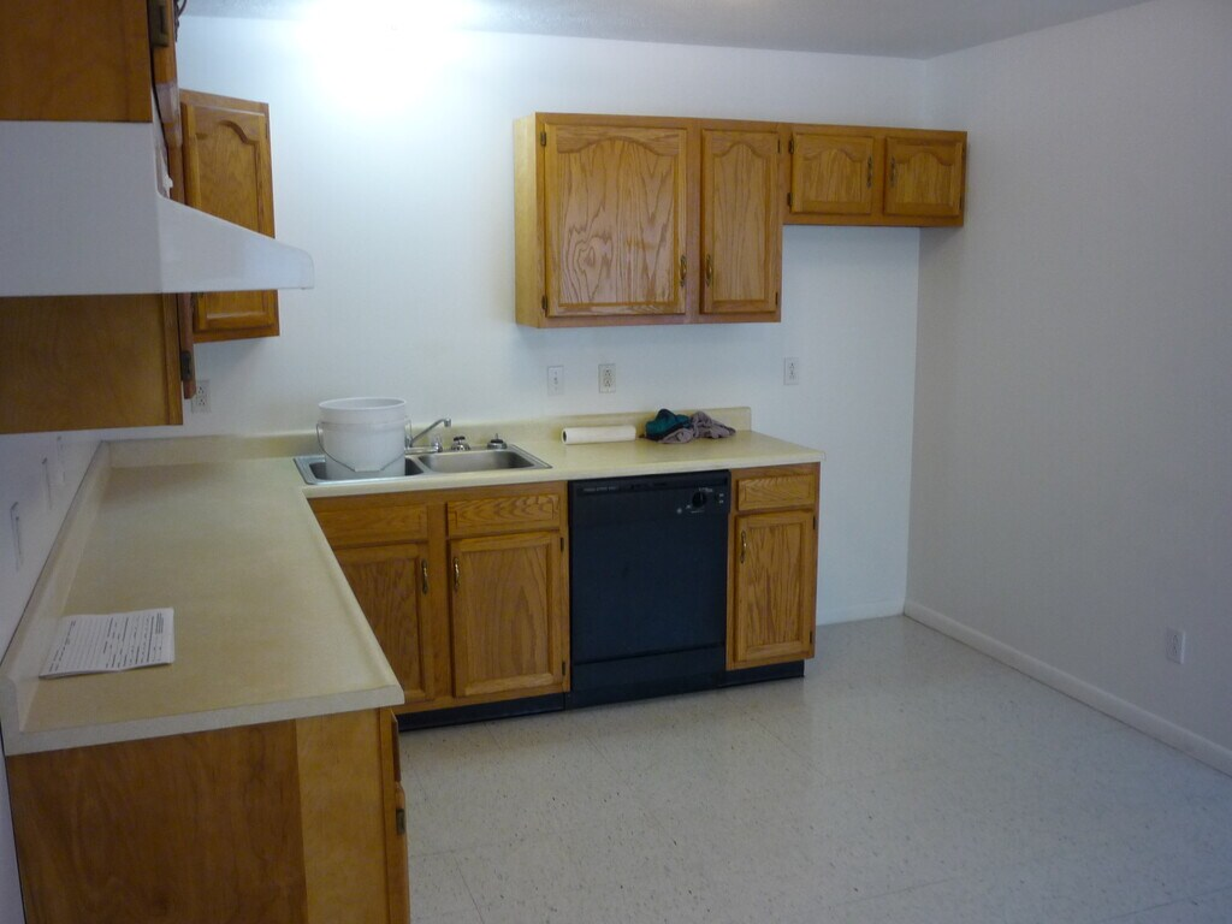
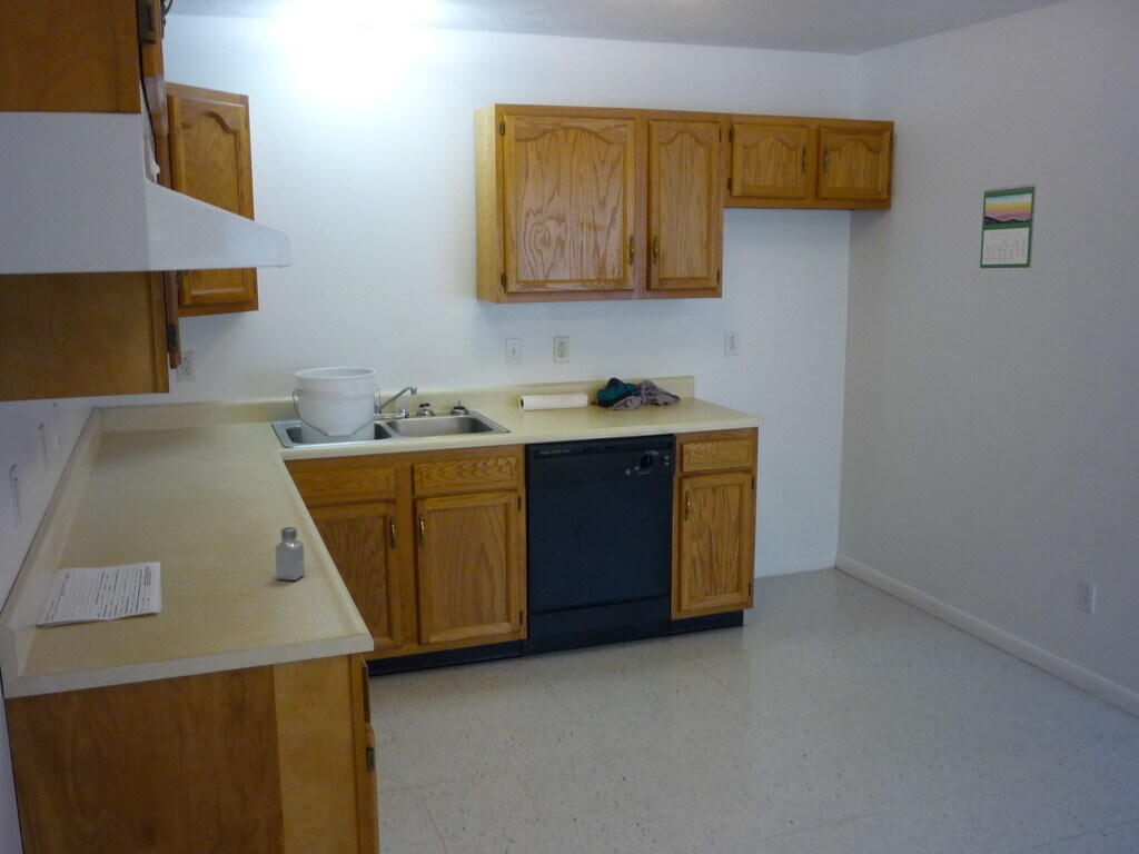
+ calendar [979,182,1038,269]
+ saltshaker [275,526,306,582]
